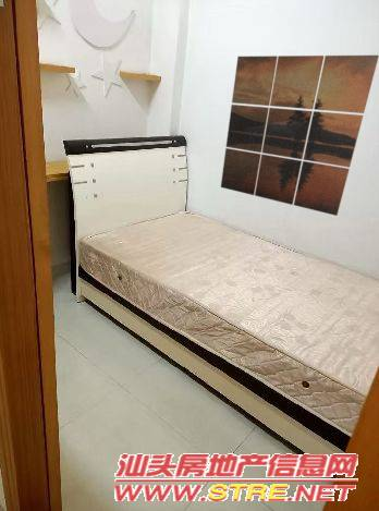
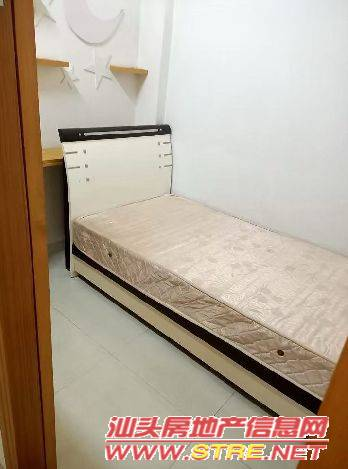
- wall art [220,54,379,217]
